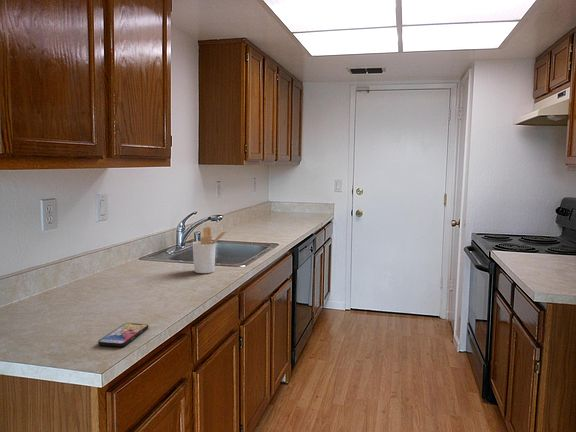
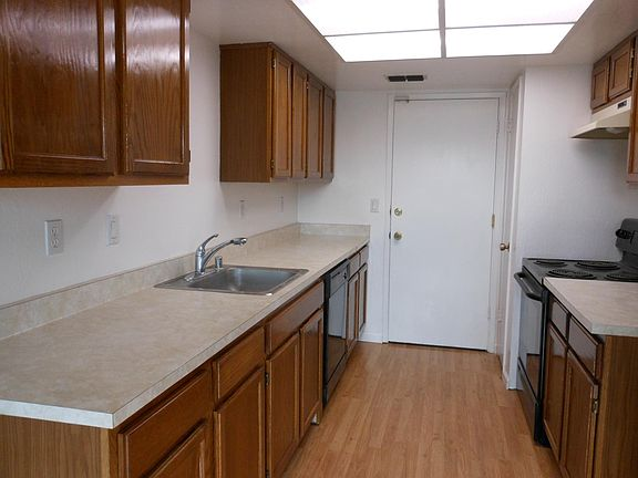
- utensil holder [191,226,227,274]
- smartphone [97,322,149,348]
